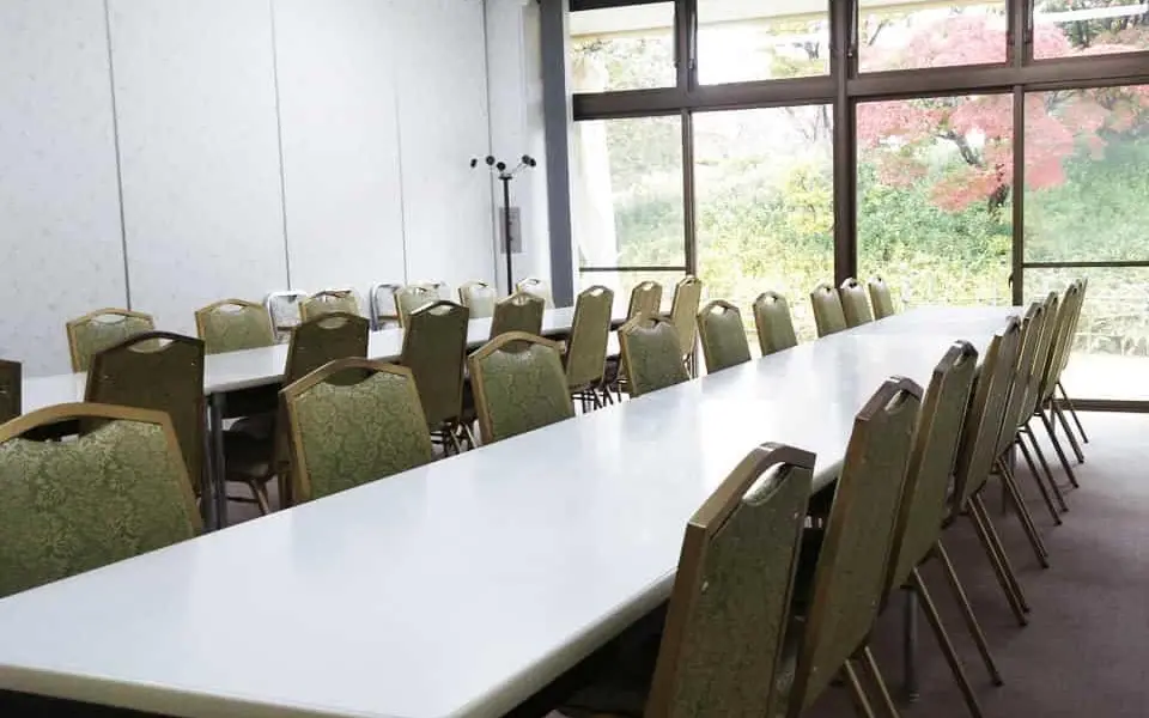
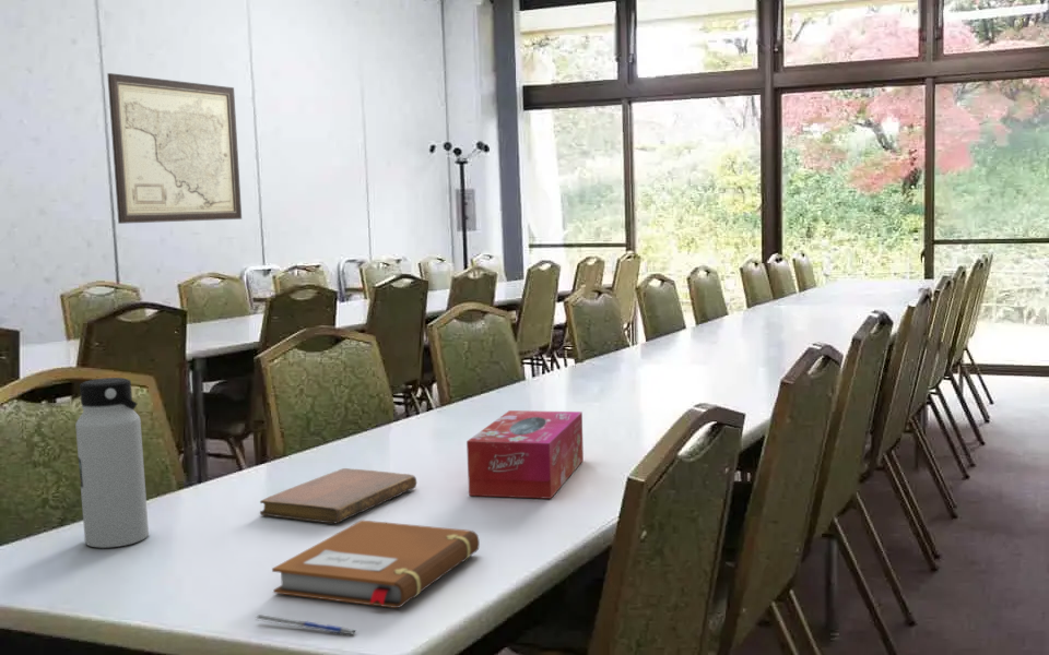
+ notebook [259,467,417,525]
+ water bottle [74,377,150,549]
+ pen [255,614,356,638]
+ notebook [271,519,481,609]
+ wall art [106,72,243,225]
+ tissue box [465,409,585,500]
